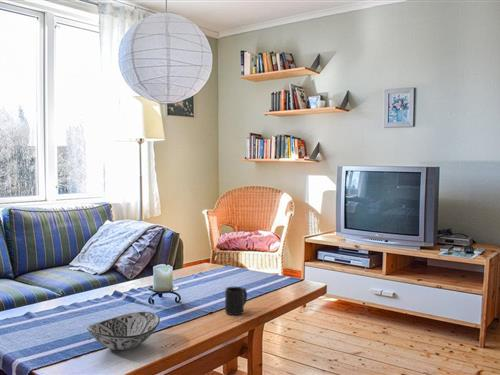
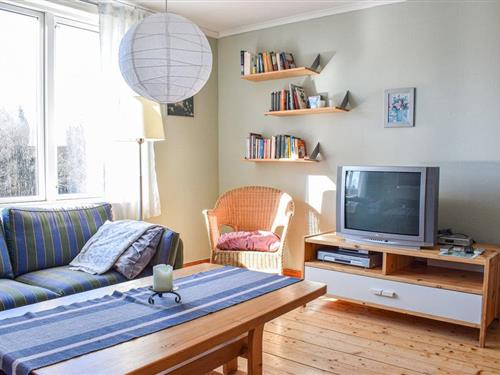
- mug [224,286,248,316]
- decorative bowl [86,310,161,351]
